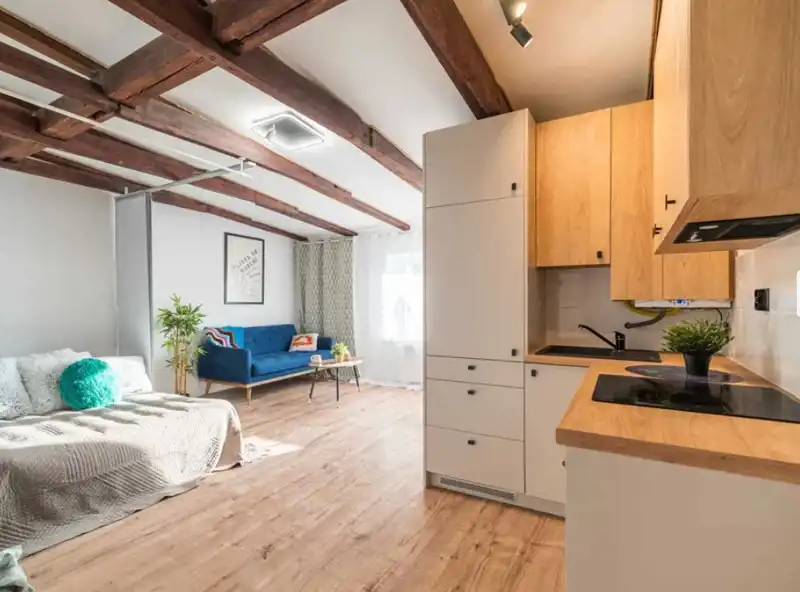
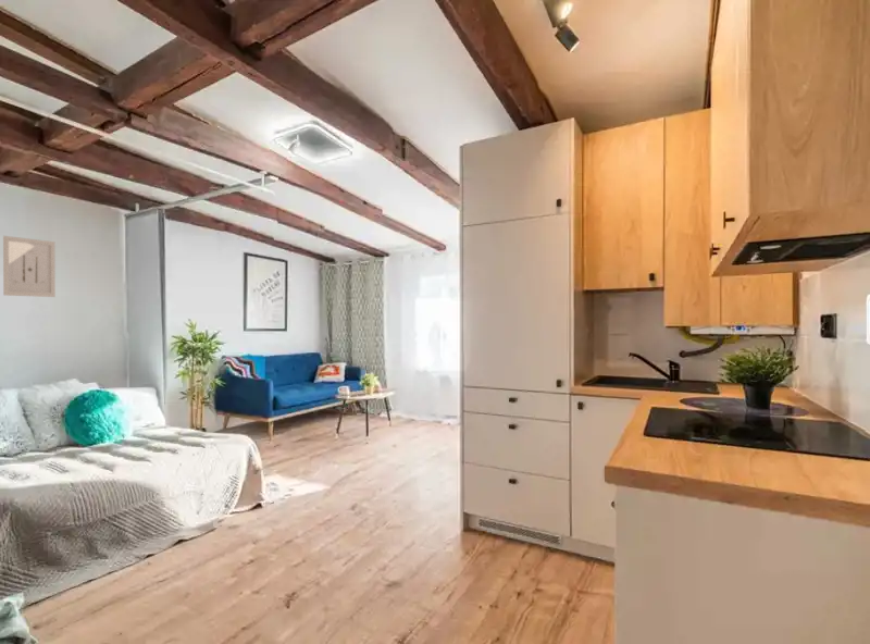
+ wall art [2,235,57,298]
